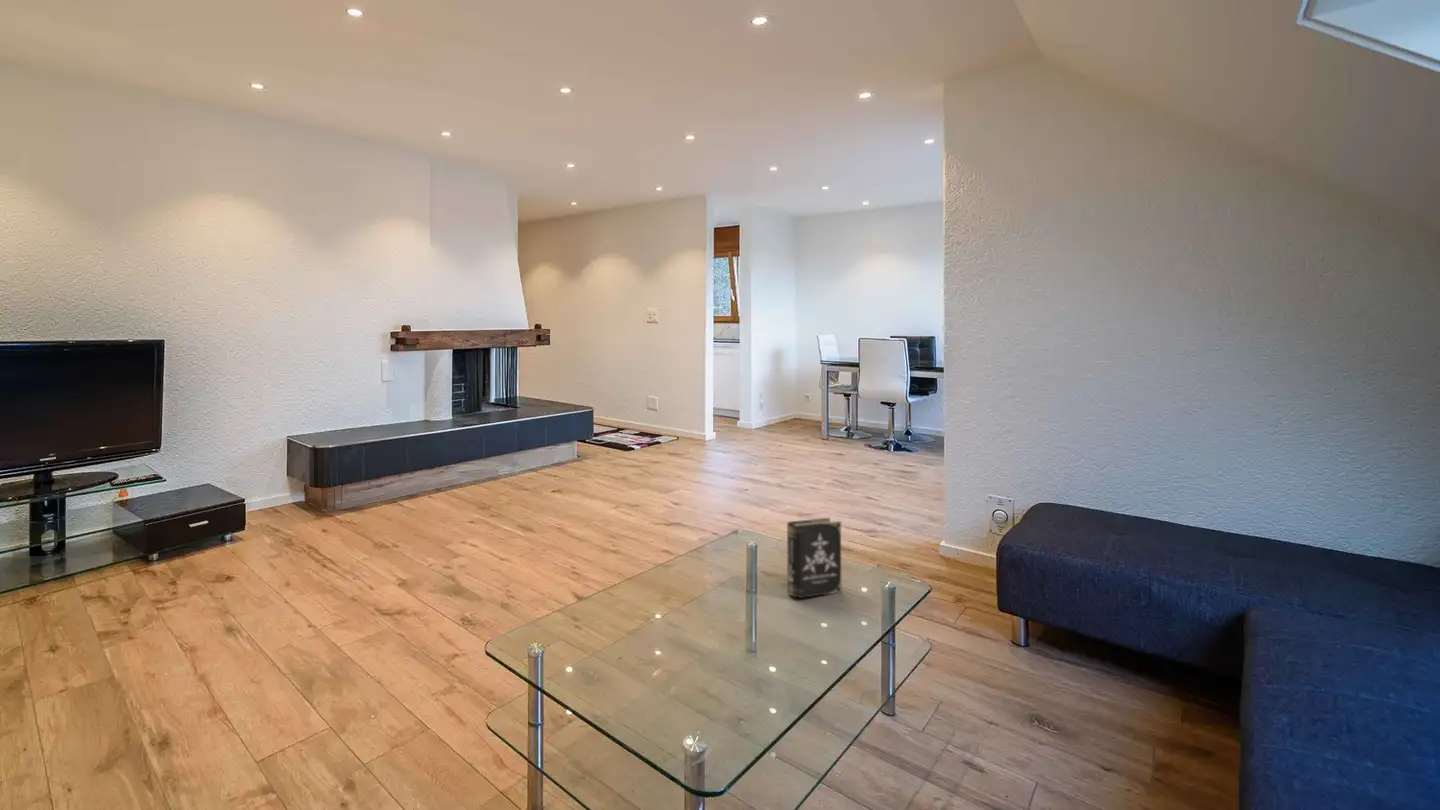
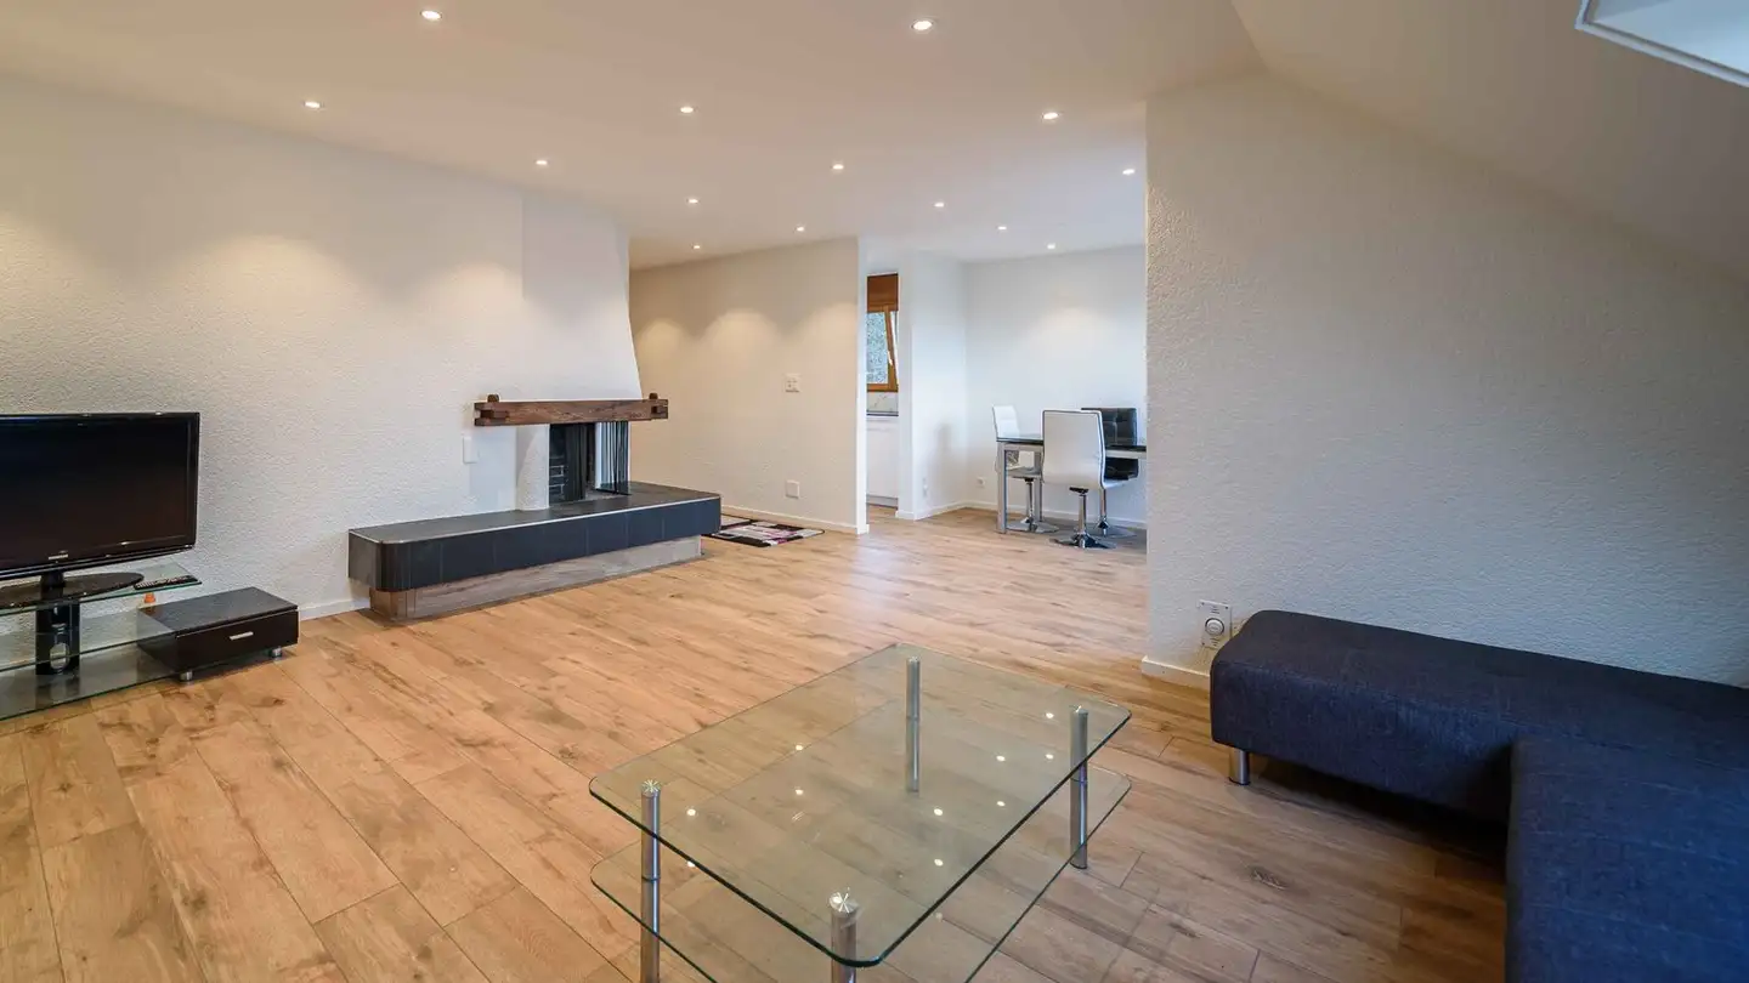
- book [786,517,843,599]
